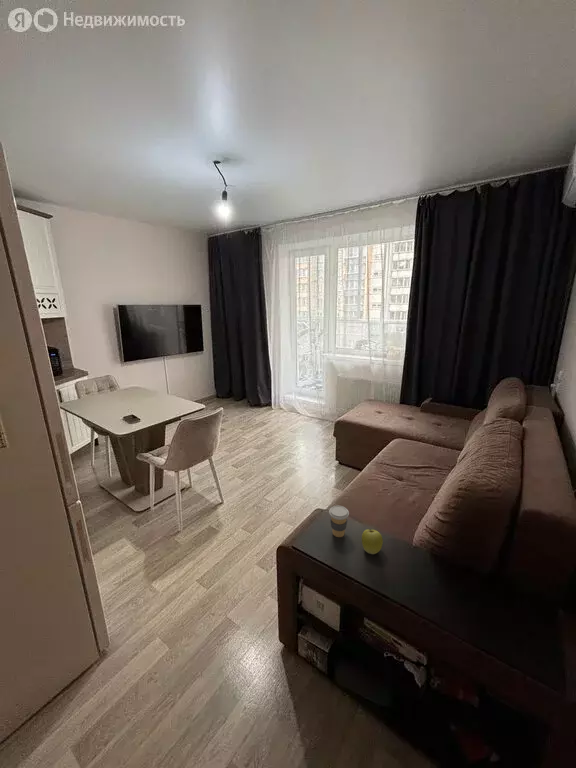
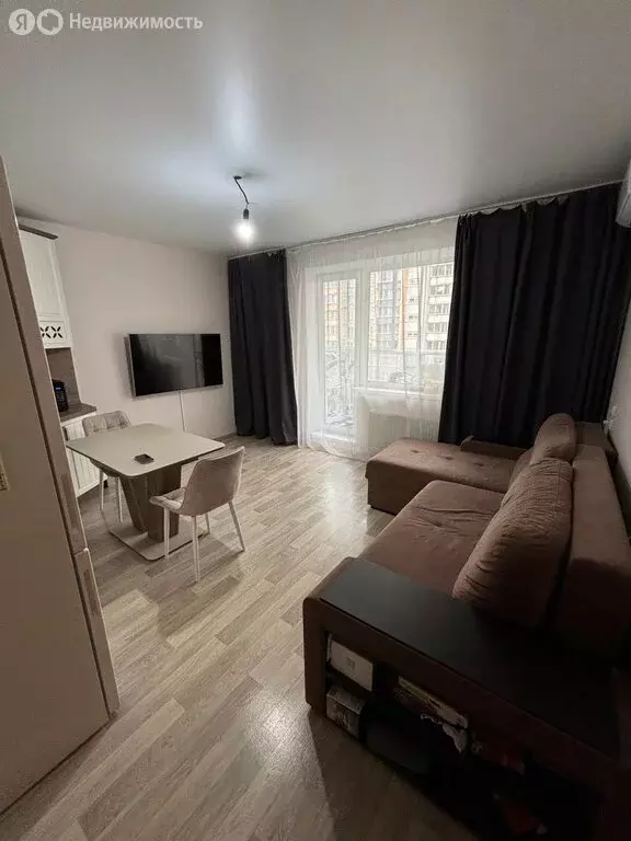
- coffee cup [328,505,350,538]
- apple [361,528,384,555]
